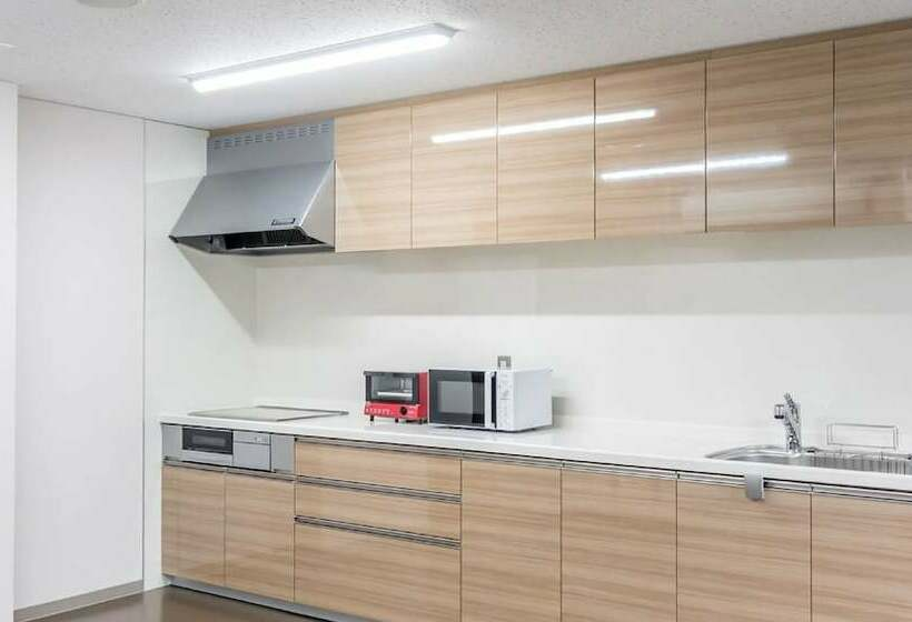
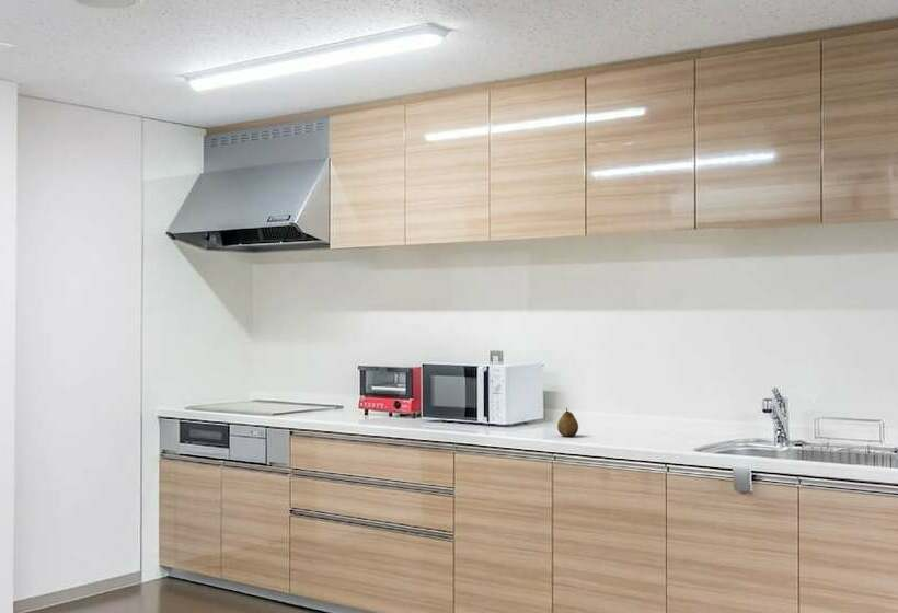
+ fruit [556,407,579,437]
